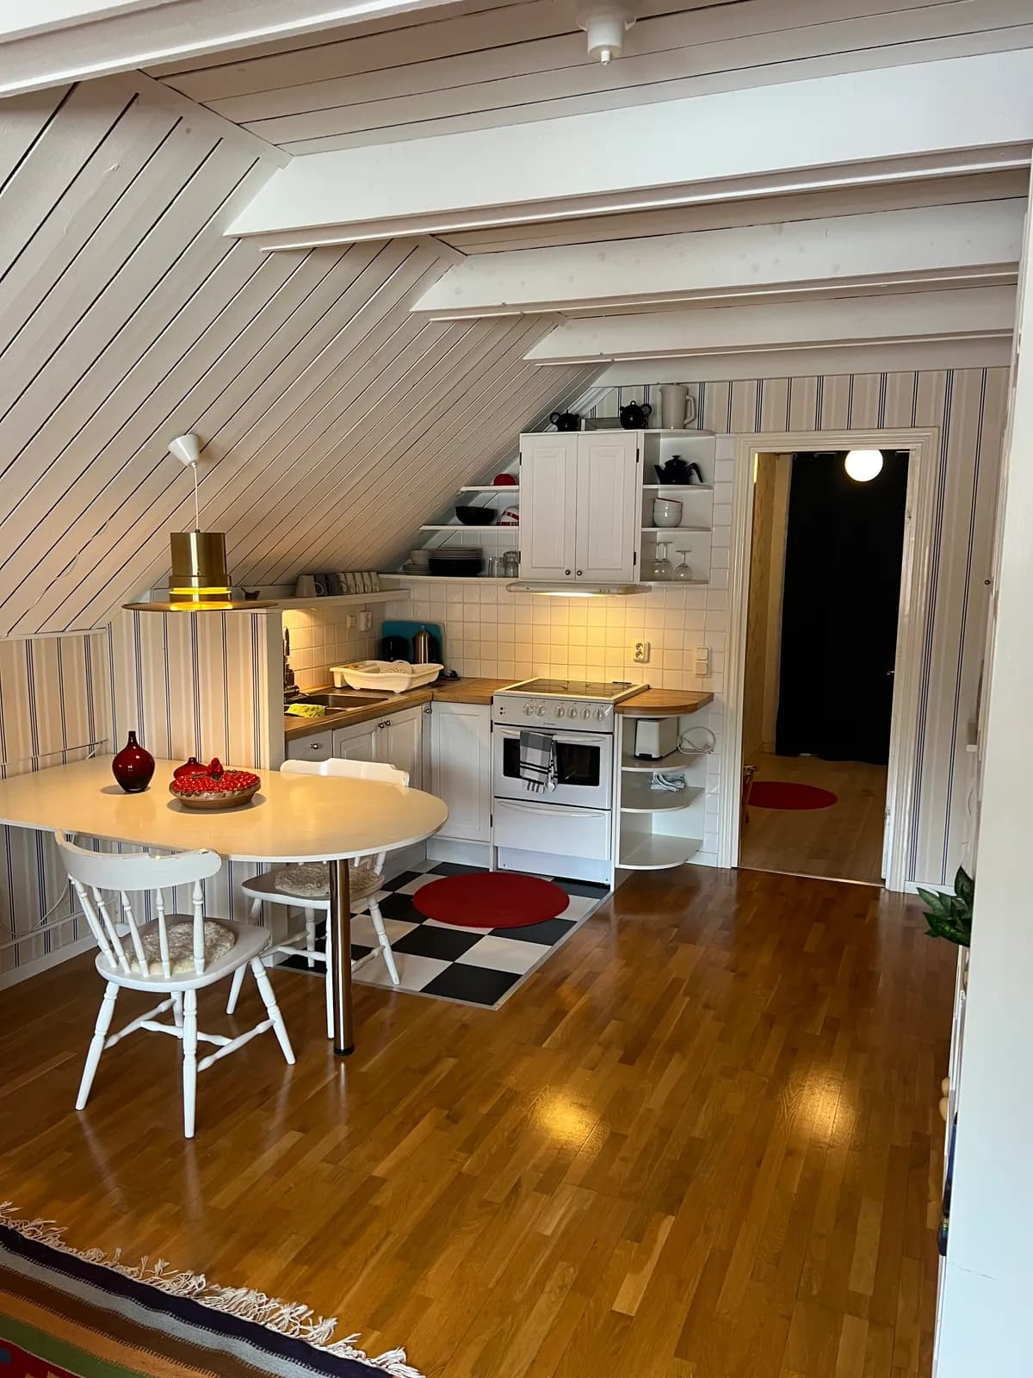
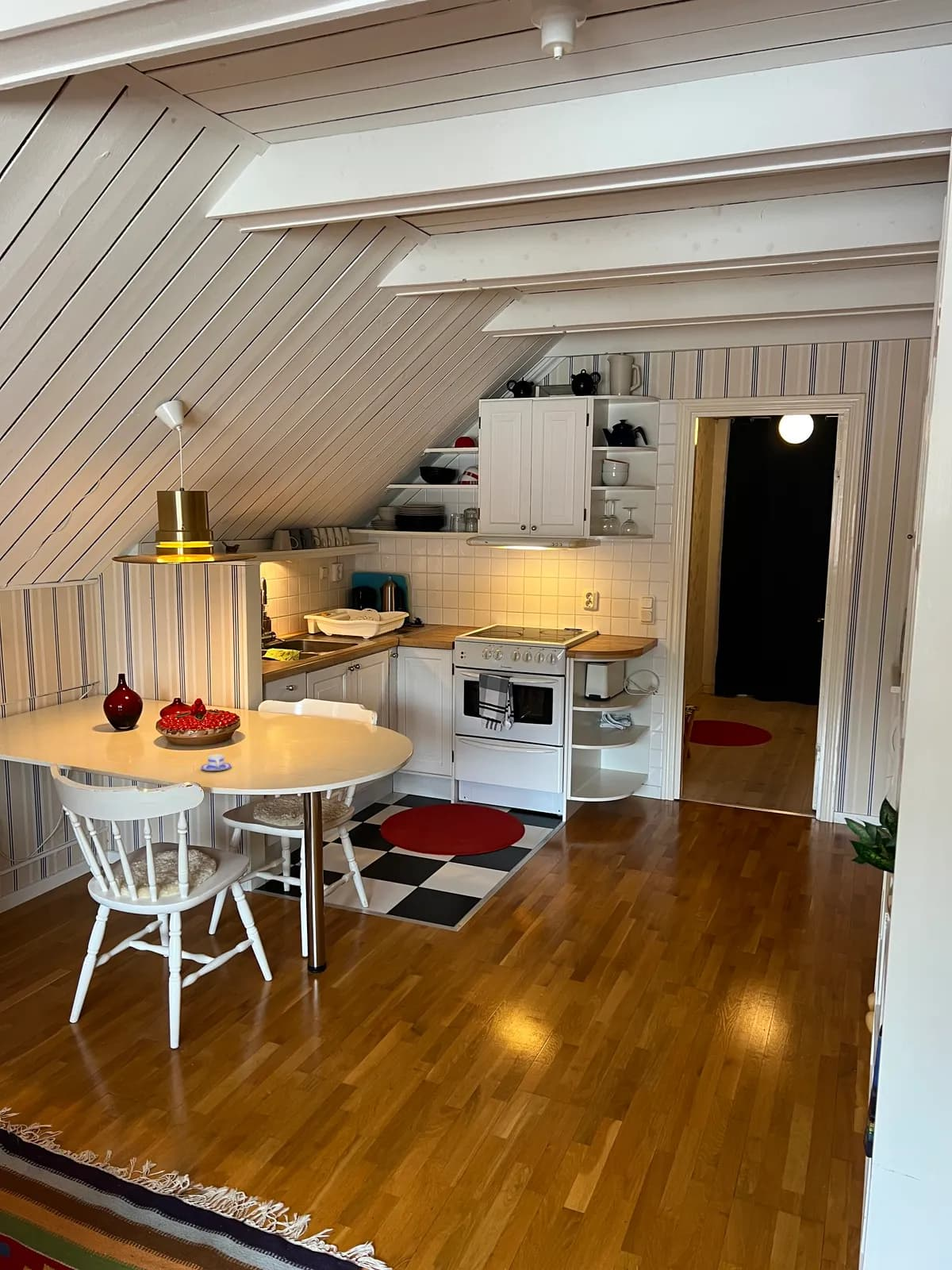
+ teacup [200,753,232,772]
